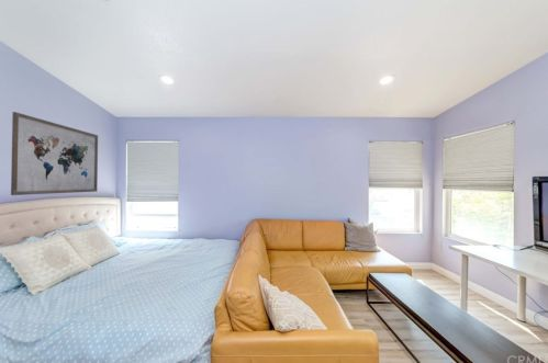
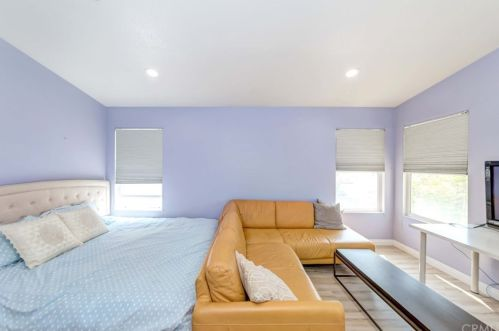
- wall art [10,111,99,196]
